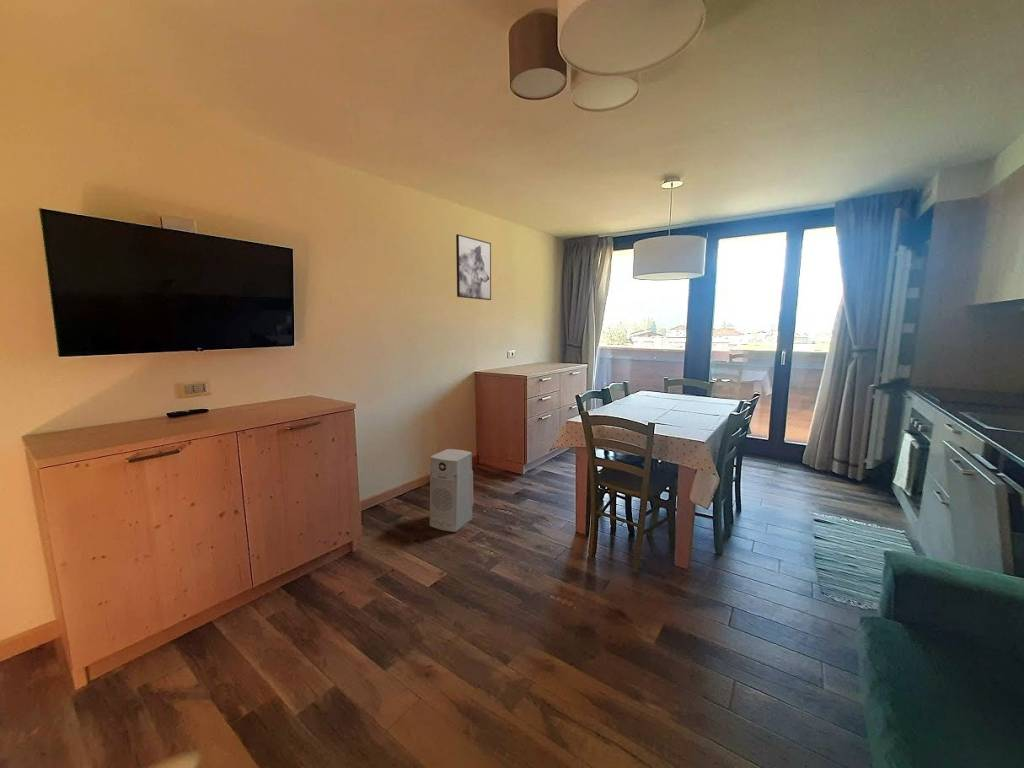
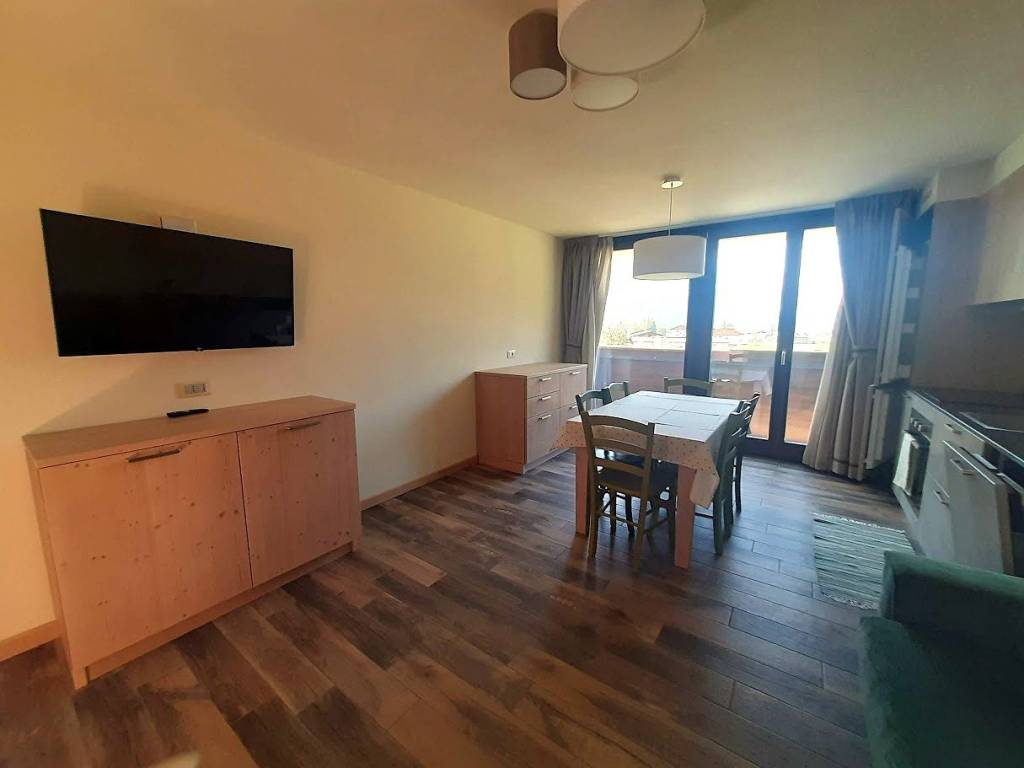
- wall art [455,233,492,301]
- air purifier [429,448,474,533]
